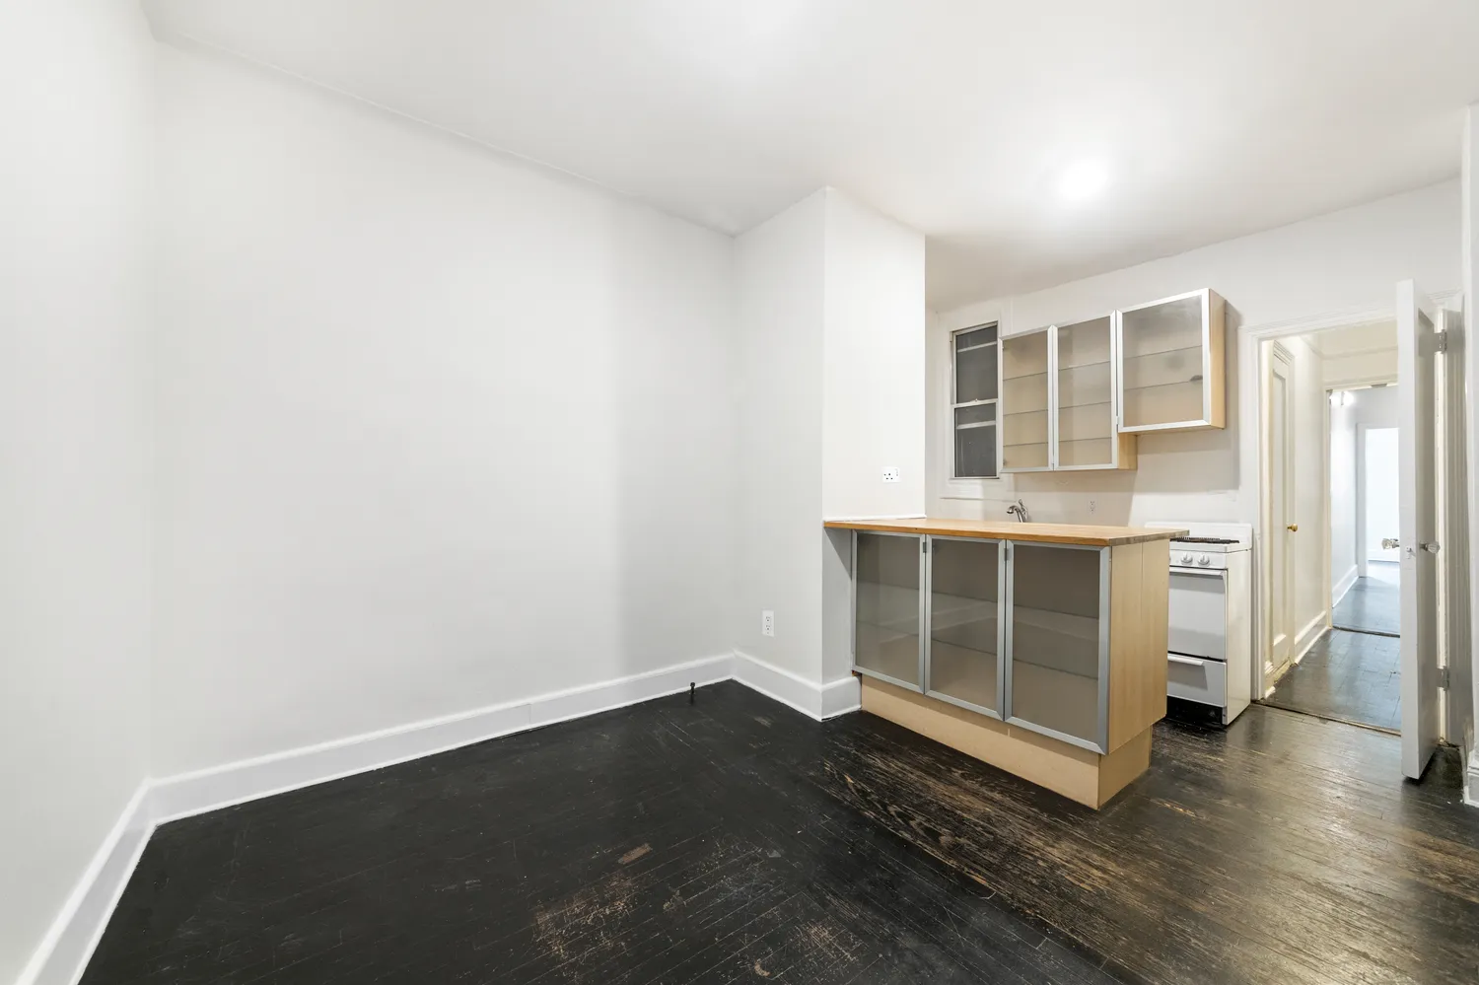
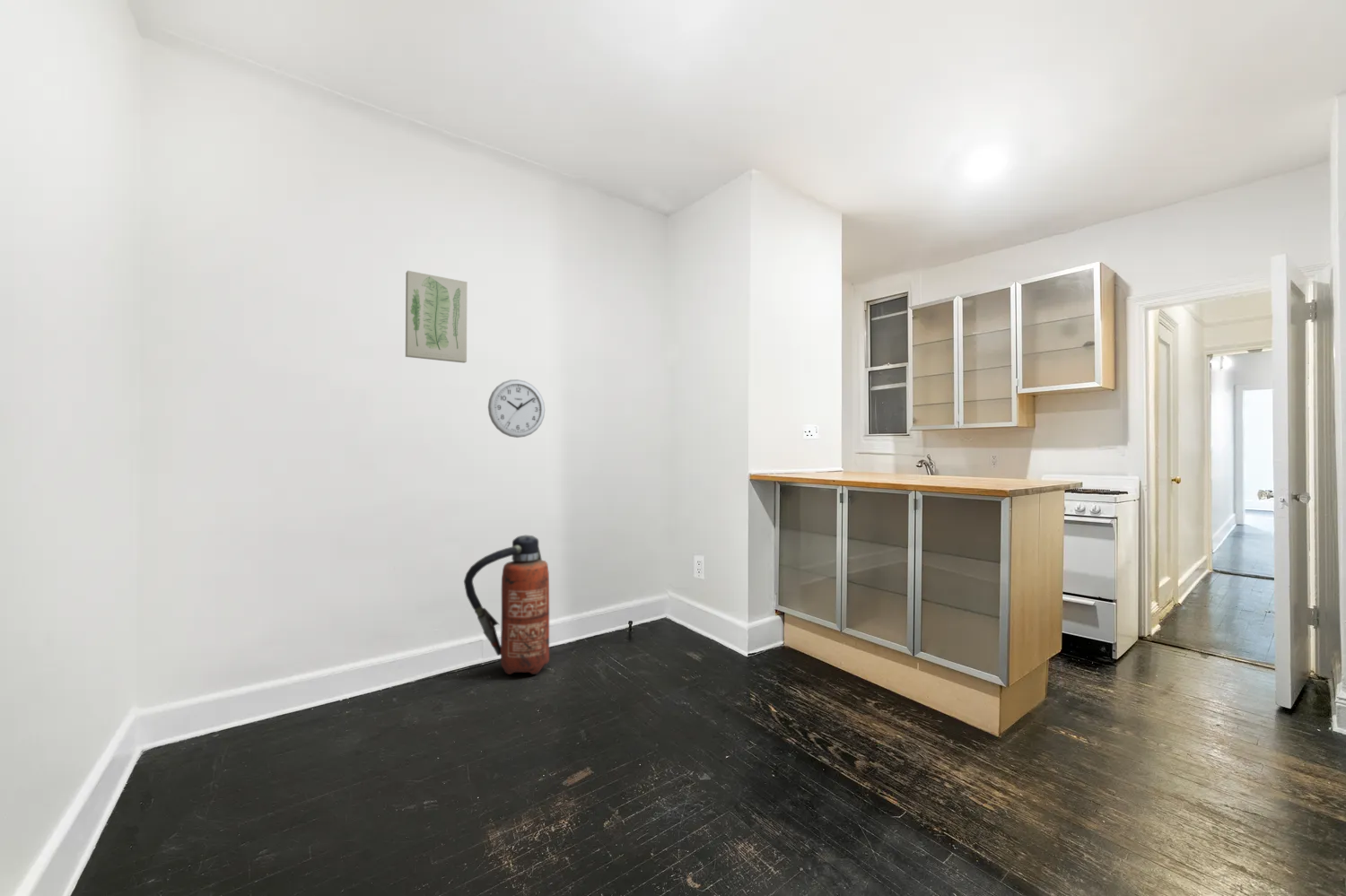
+ wall clock [487,378,546,439]
+ wall art [405,270,468,364]
+ fire extinguisher [463,535,550,675]
